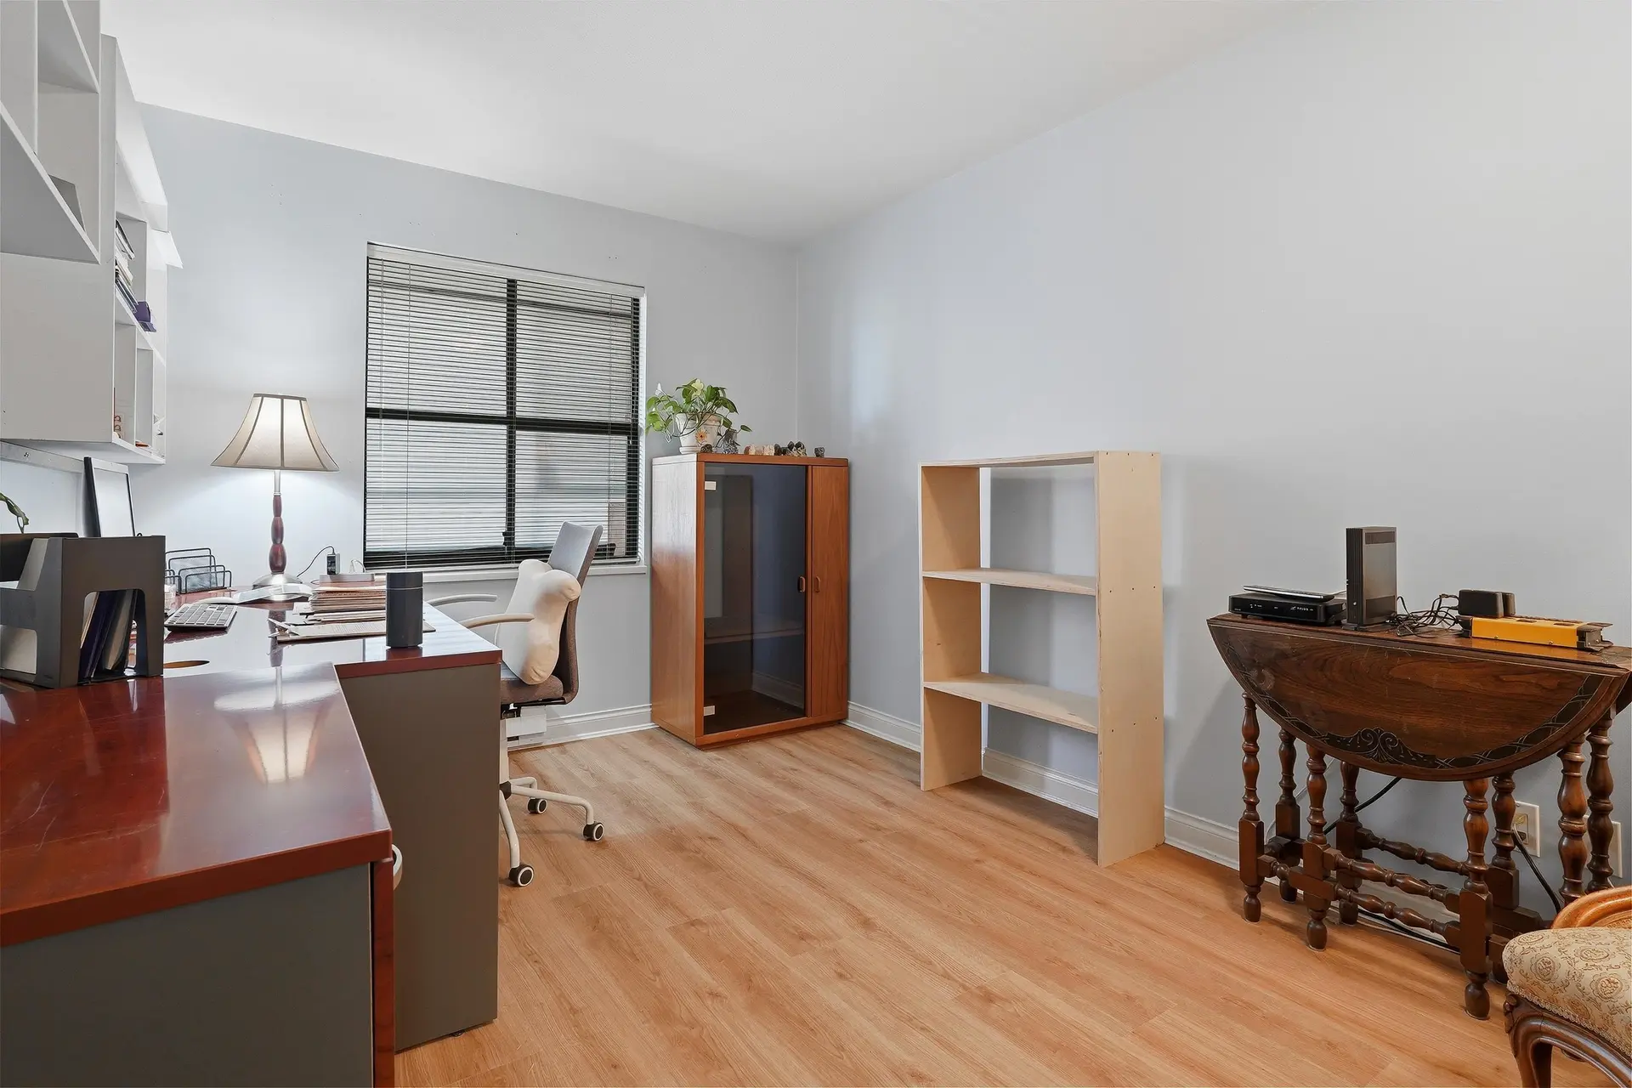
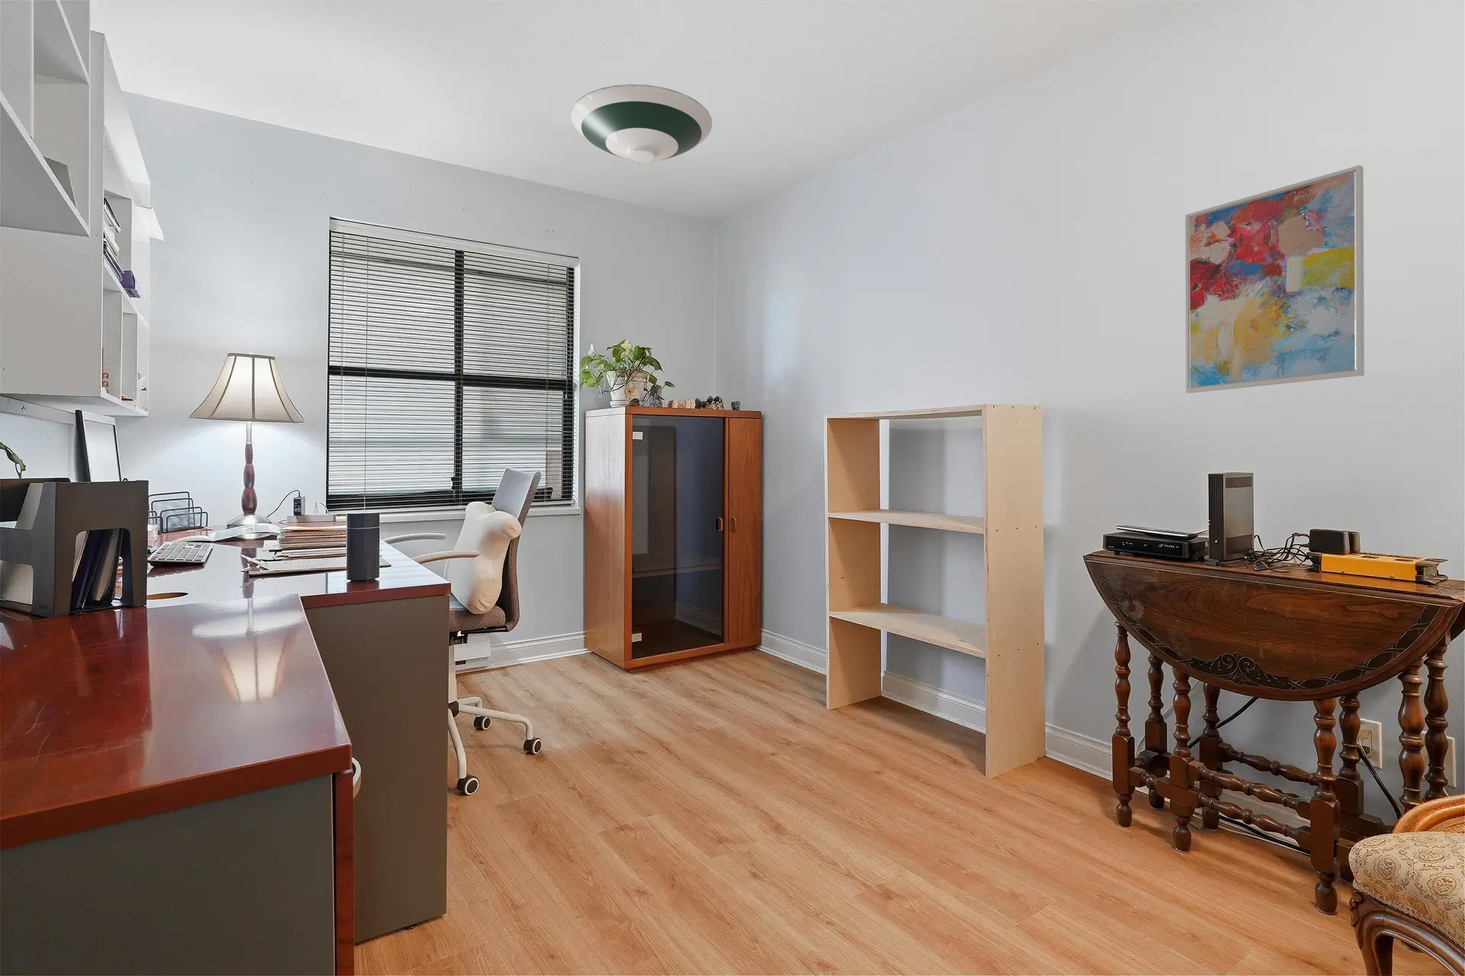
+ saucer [570,84,713,162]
+ wall art [1184,164,1365,393]
